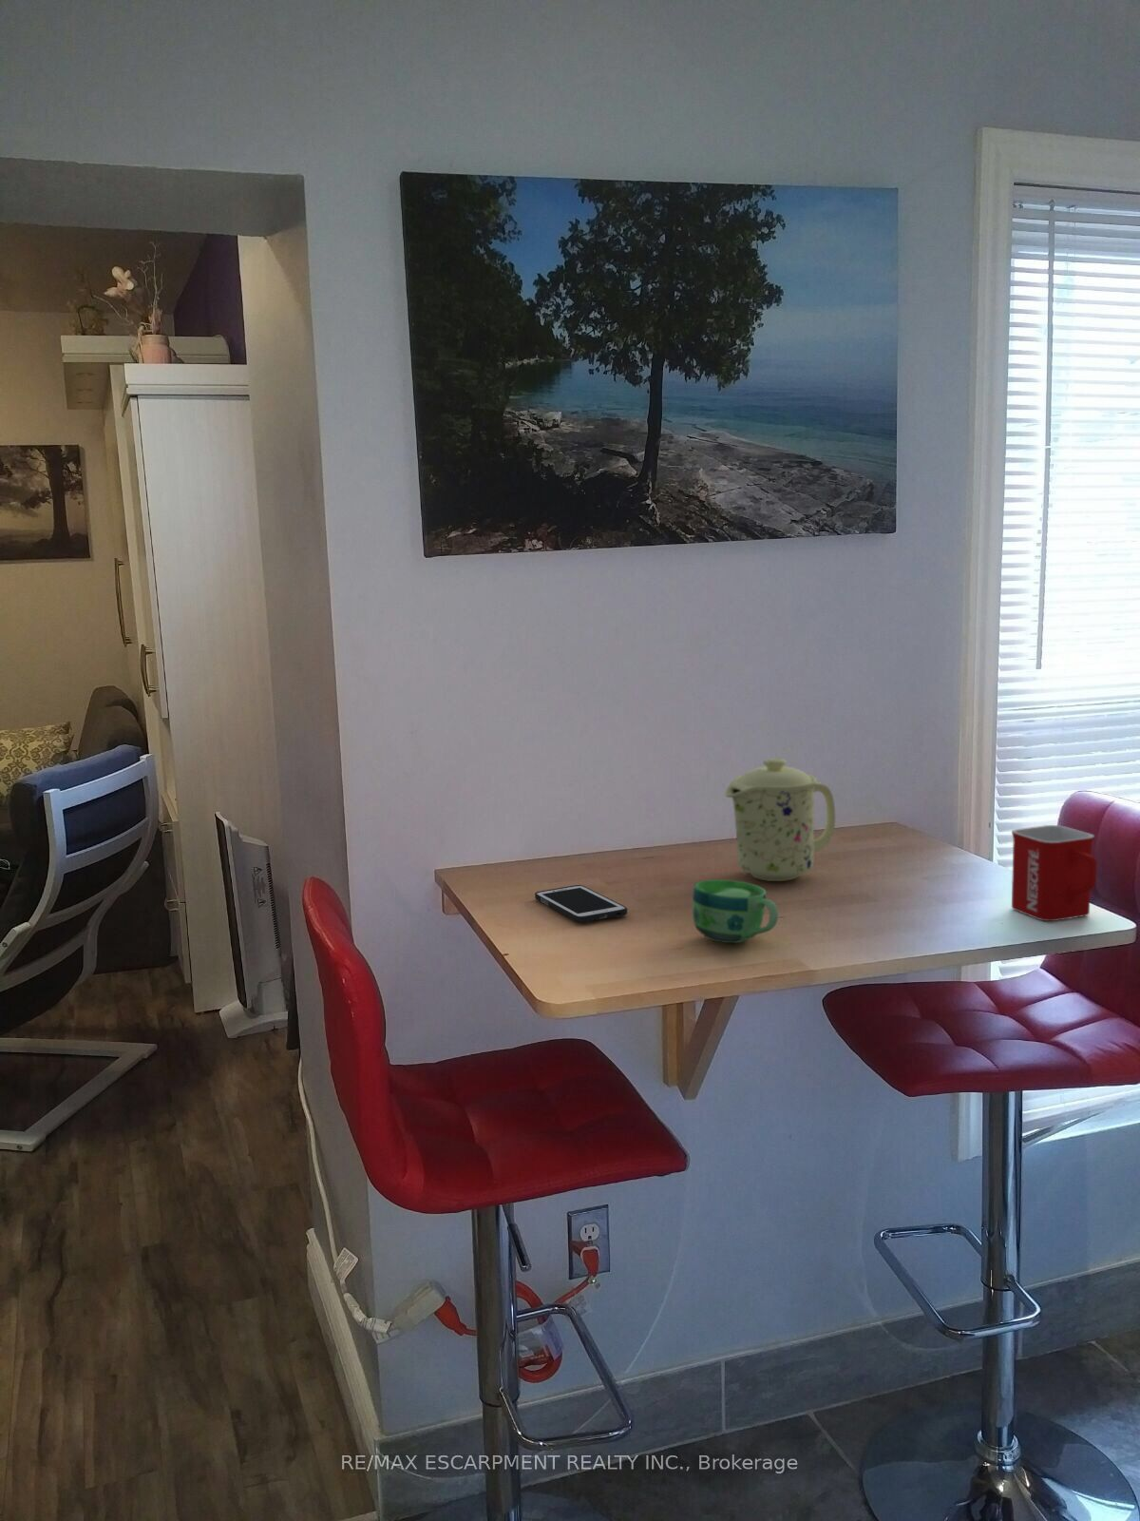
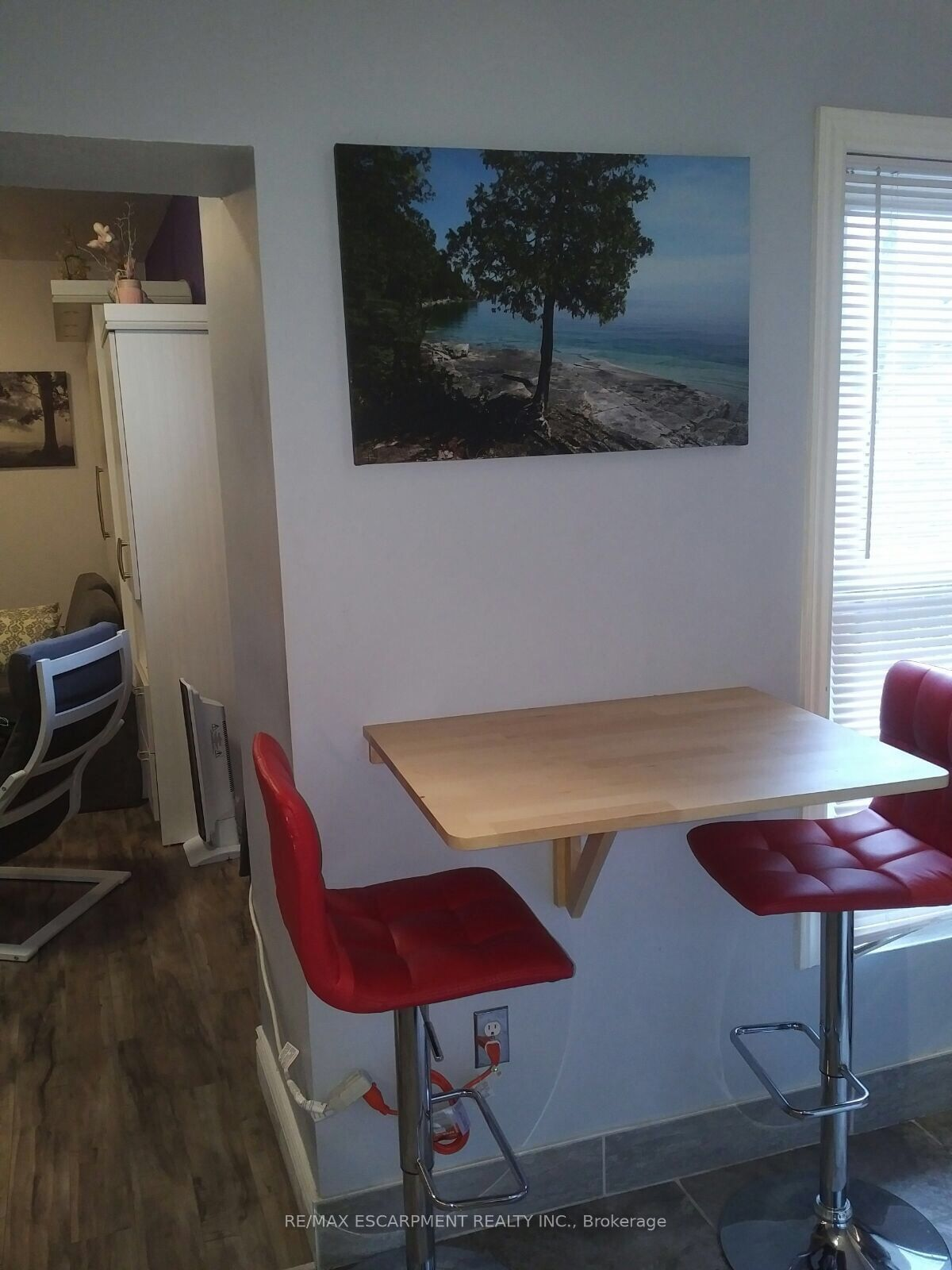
- cup [692,878,780,944]
- mug [724,758,836,883]
- cell phone [534,884,627,925]
- mug [1011,824,1097,922]
